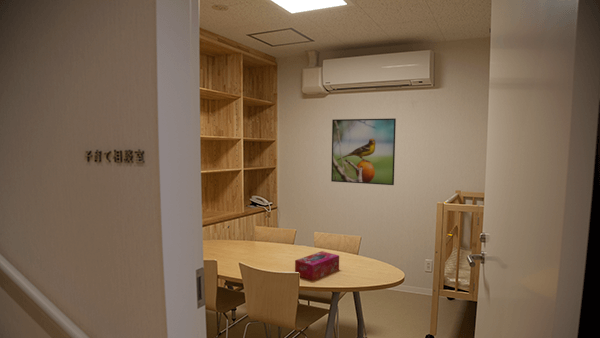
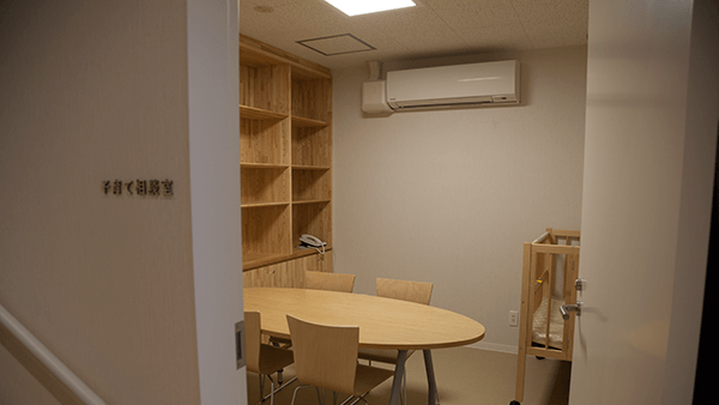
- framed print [330,118,397,186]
- tissue box [294,250,340,282]
